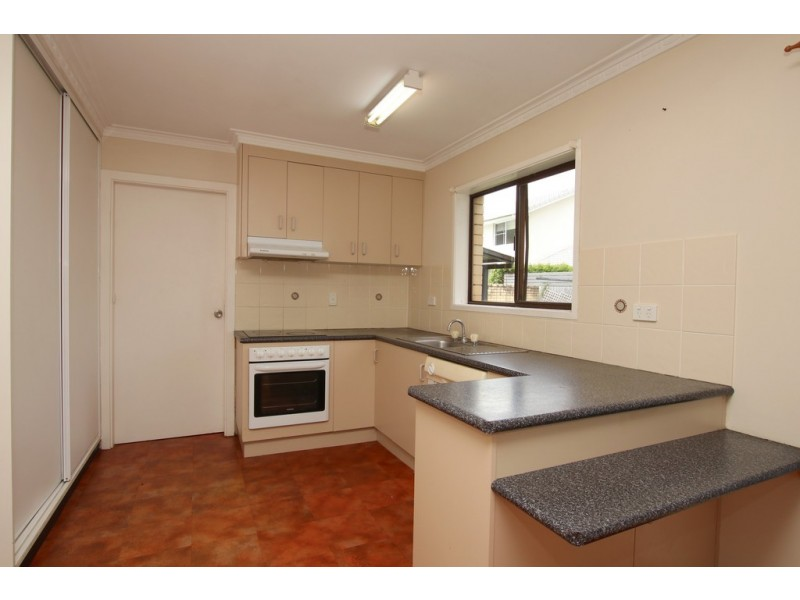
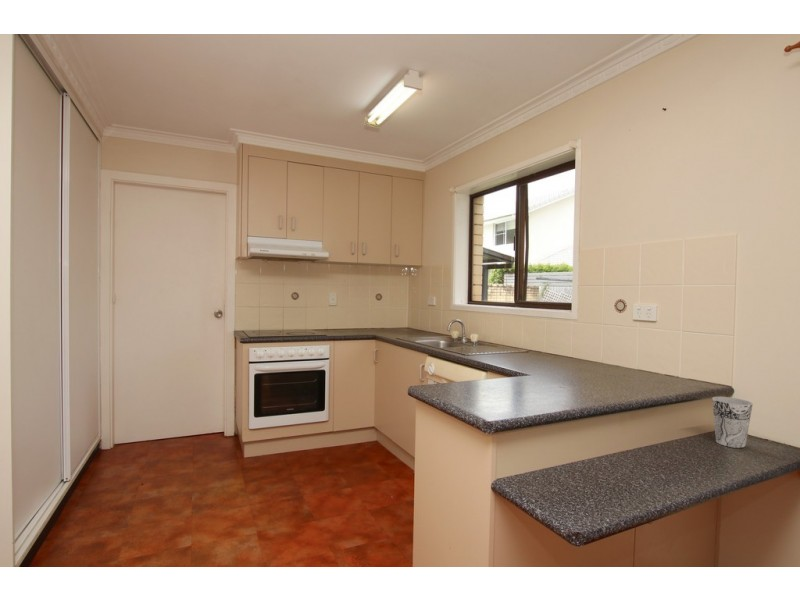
+ cup [711,396,754,449]
